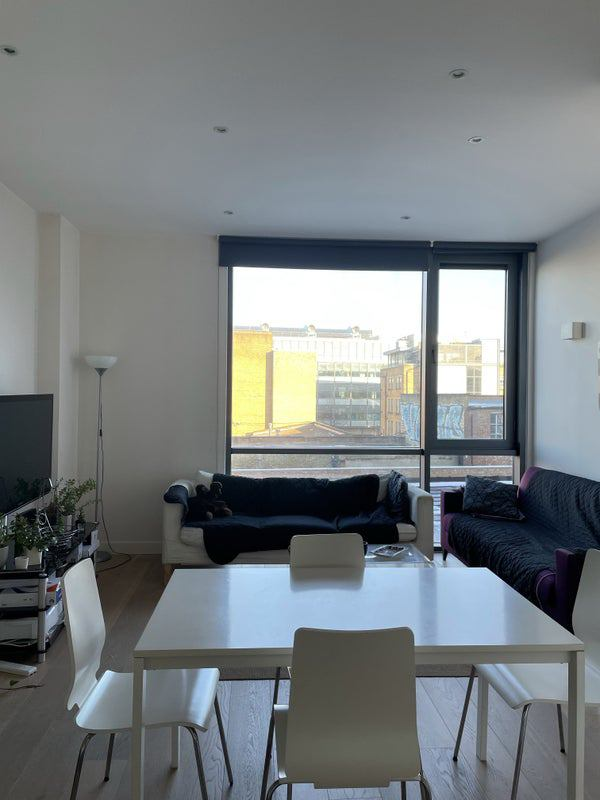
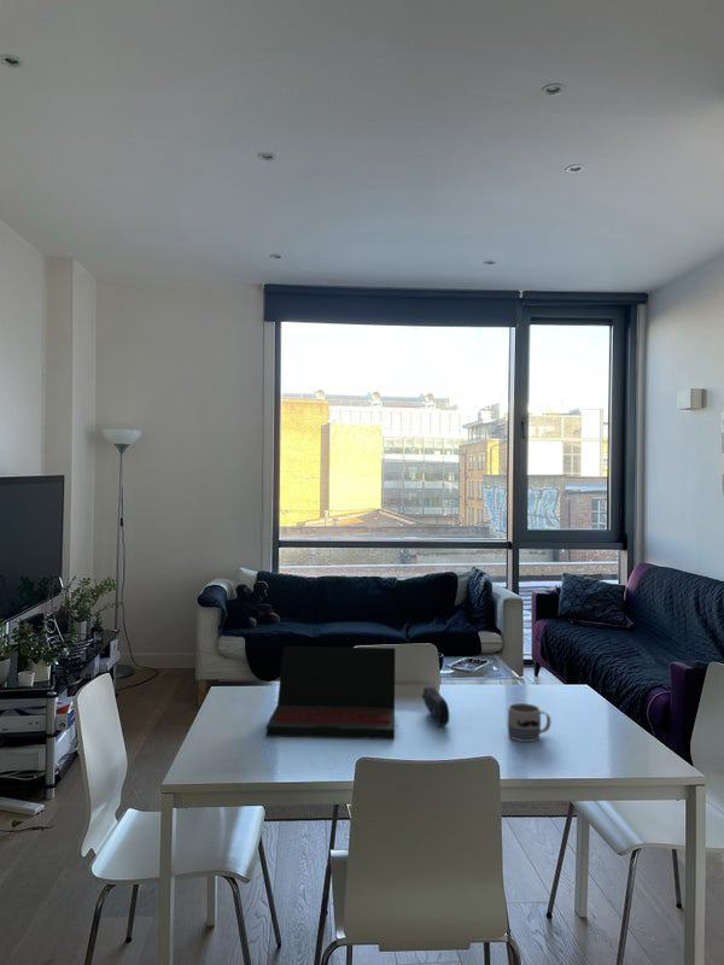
+ pencil case [421,685,450,727]
+ laptop [265,644,396,741]
+ mug [507,702,551,743]
